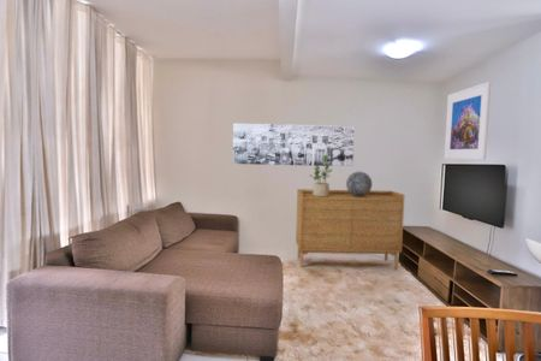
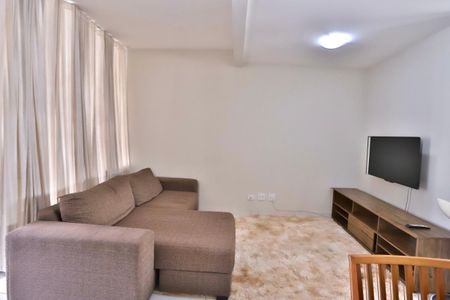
- wall art [232,123,356,167]
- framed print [442,81,492,161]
- potted plant [310,154,333,196]
- decorative globe [345,171,373,196]
- sideboard [295,188,405,271]
